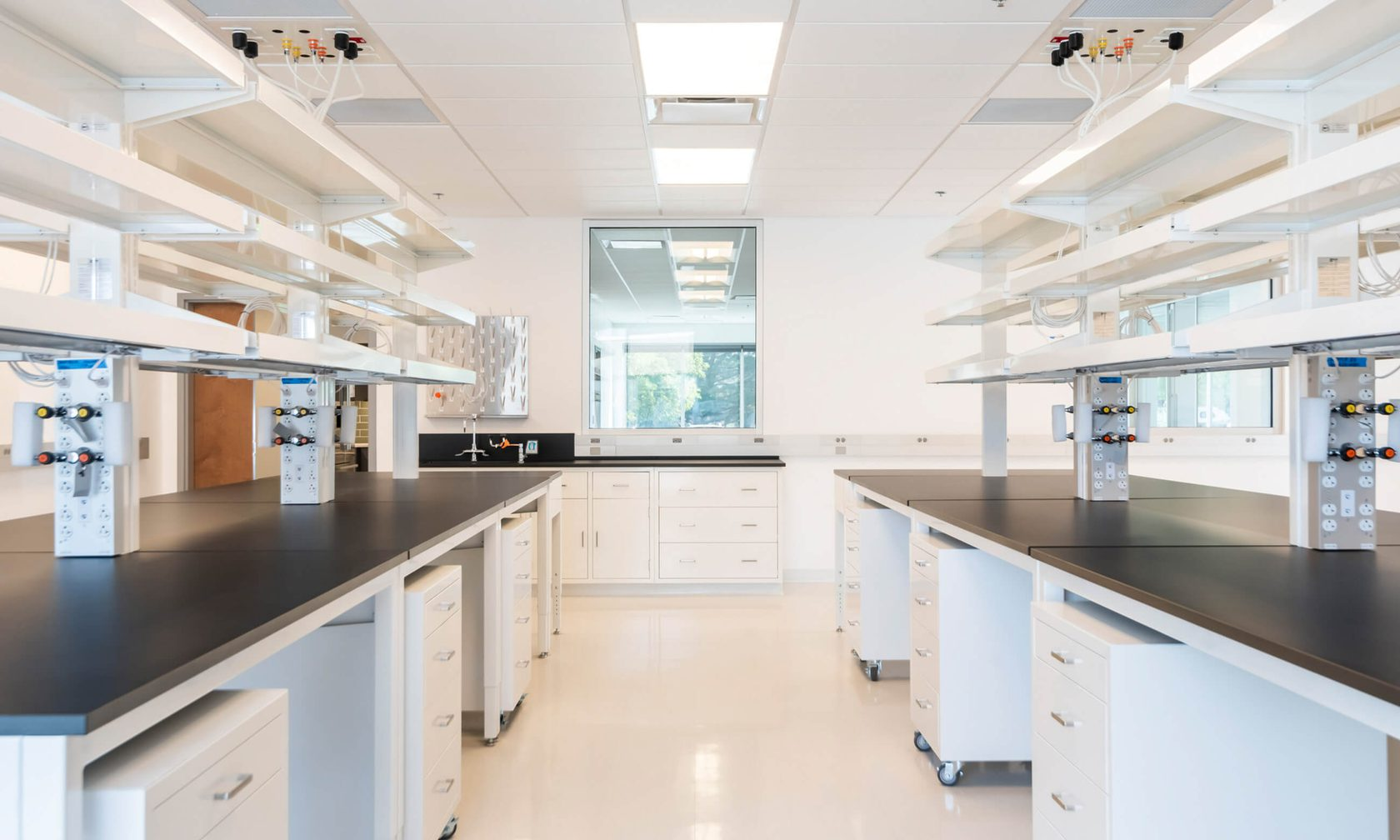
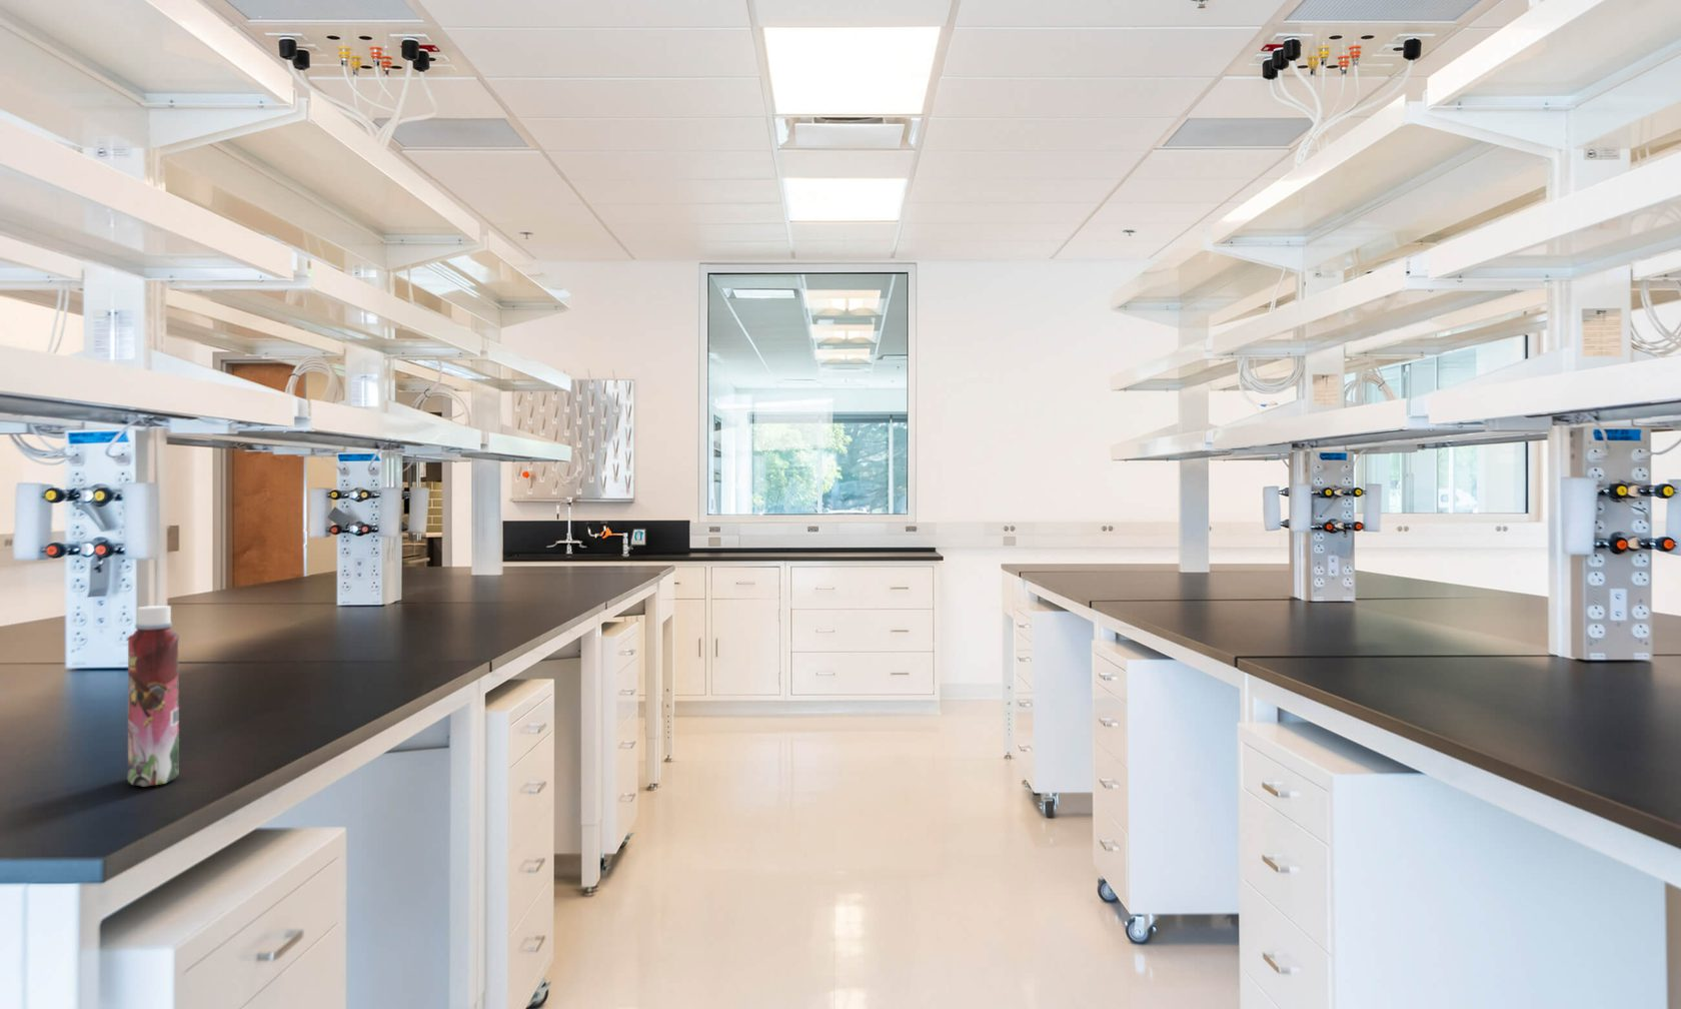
+ beverage bottle [127,604,180,788]
